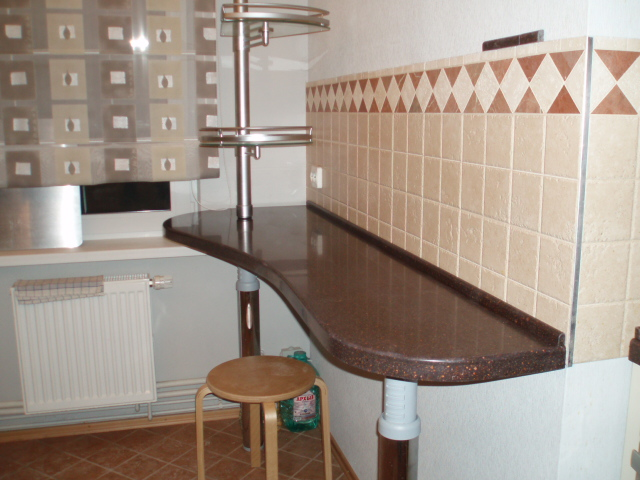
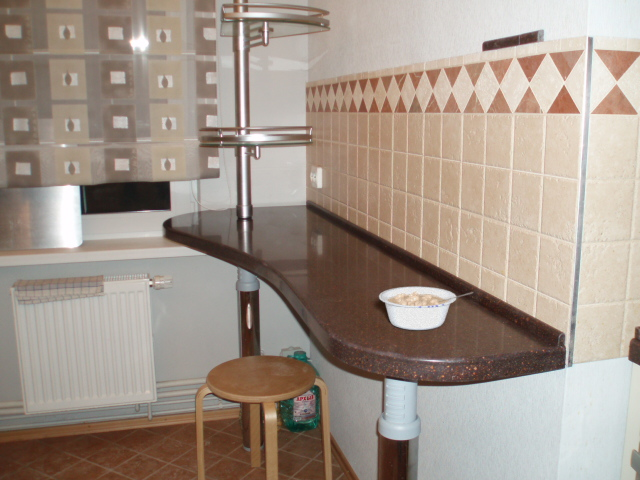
+ legume [378,286,474,331]
